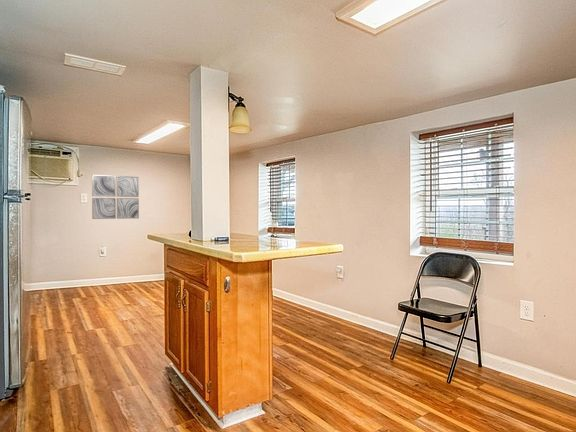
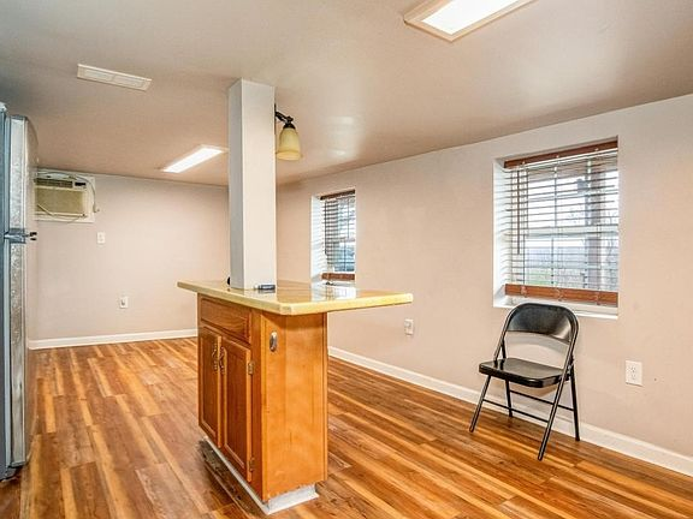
- wall art [91,174,140,220]
